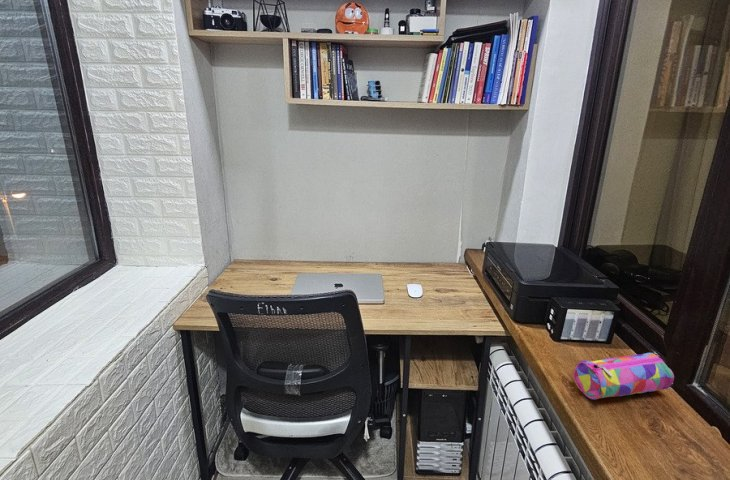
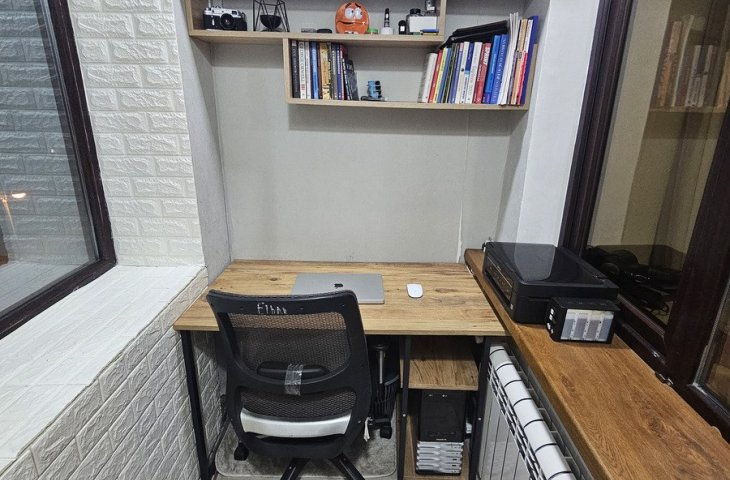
- pencil case [573,352,675,400]
